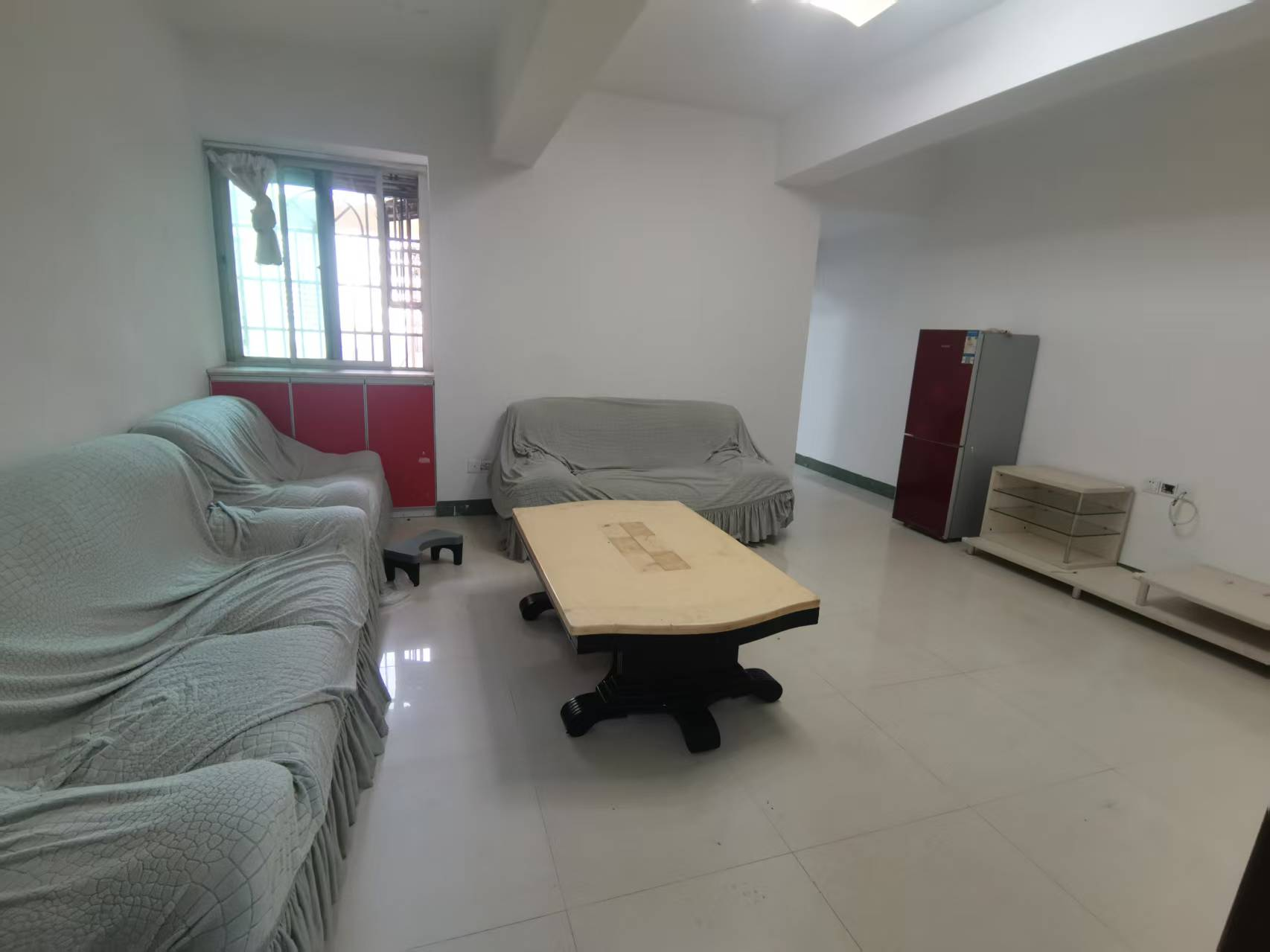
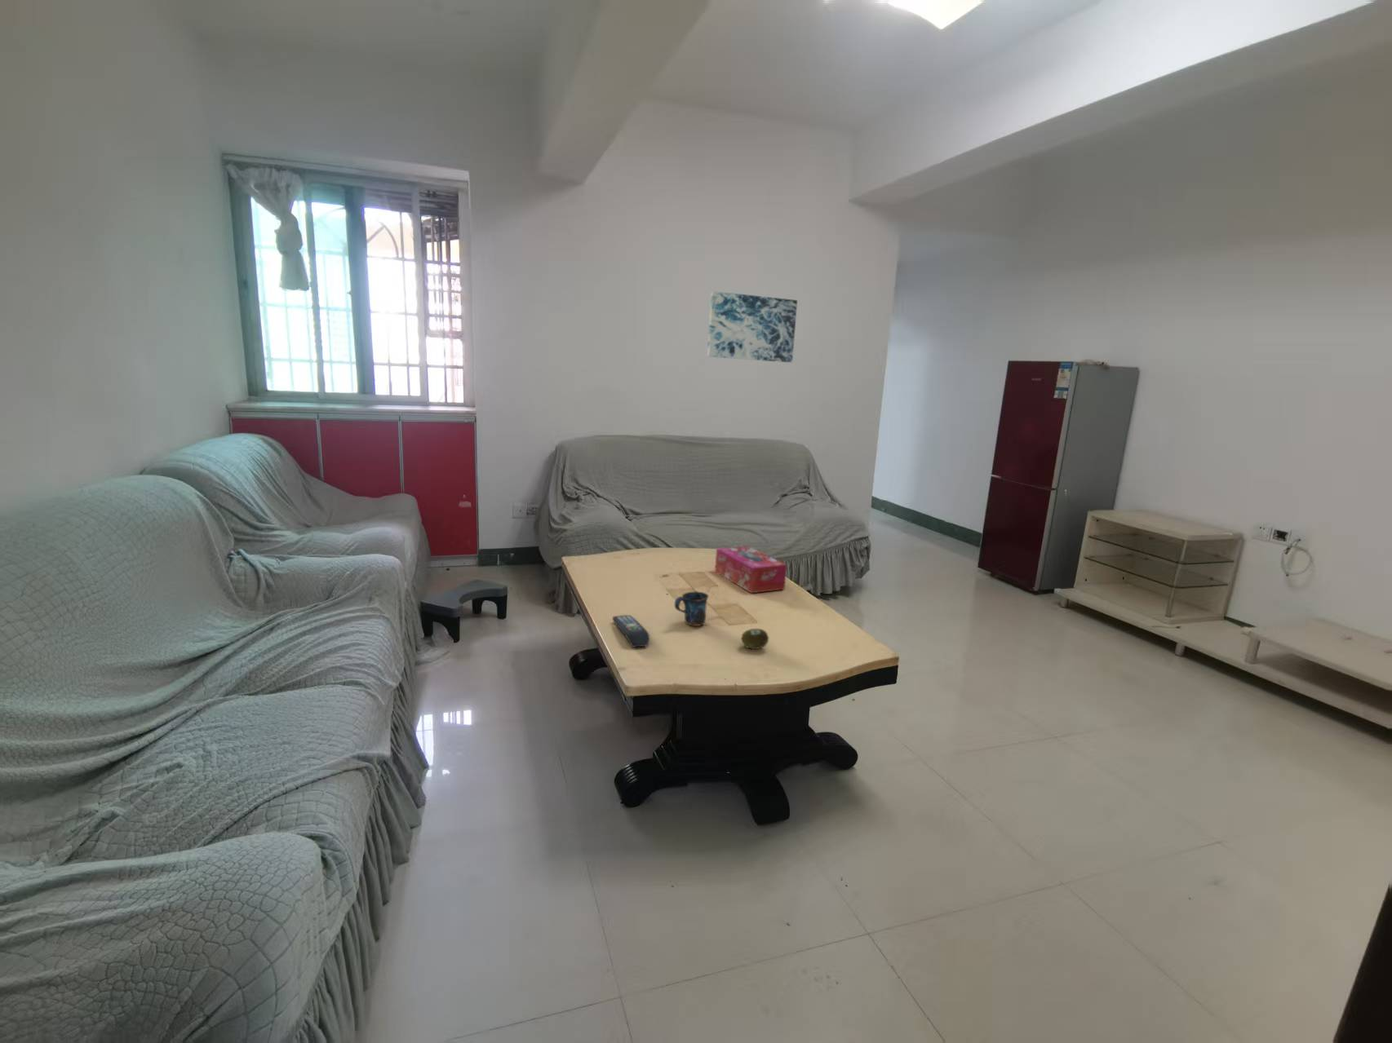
+ mug [674,591,709,627]
+ tissue box [714,546,787,594]
+ remote control [612,614,650,649]
+ fruit [740,628,769,650]
+ wall art [707,290,798,363]
